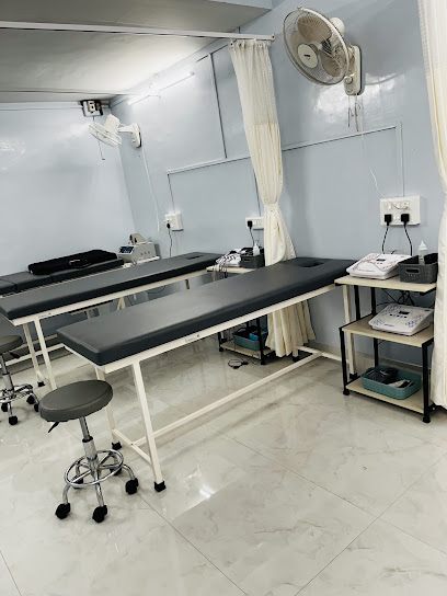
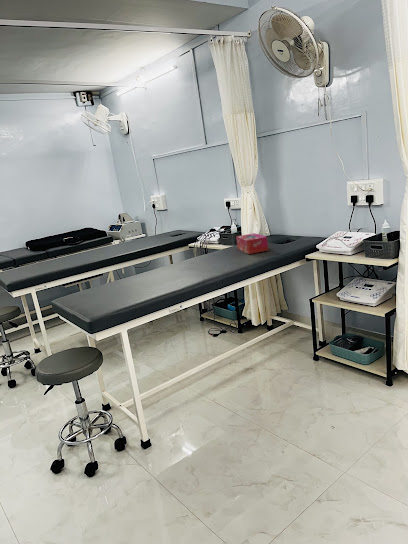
+ tissue box [235,232,269,255]
